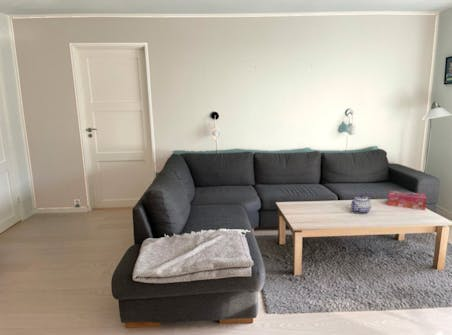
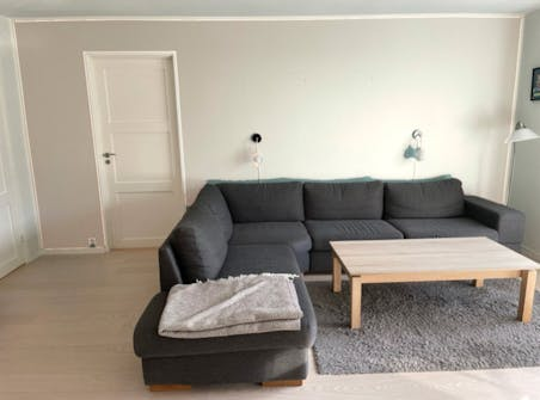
- teapot [350,194,372,215]
- tissue box [386,190,427,211]
